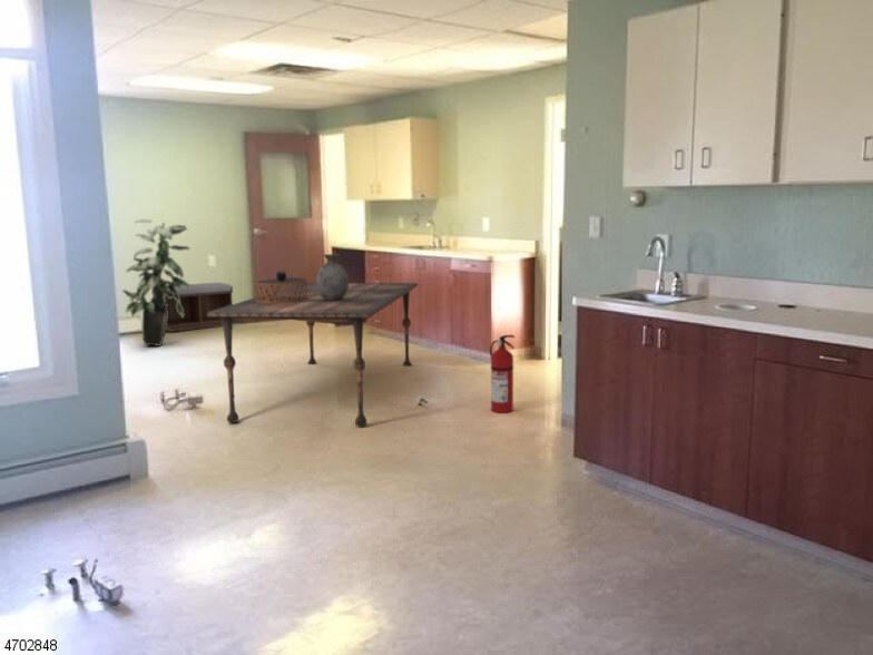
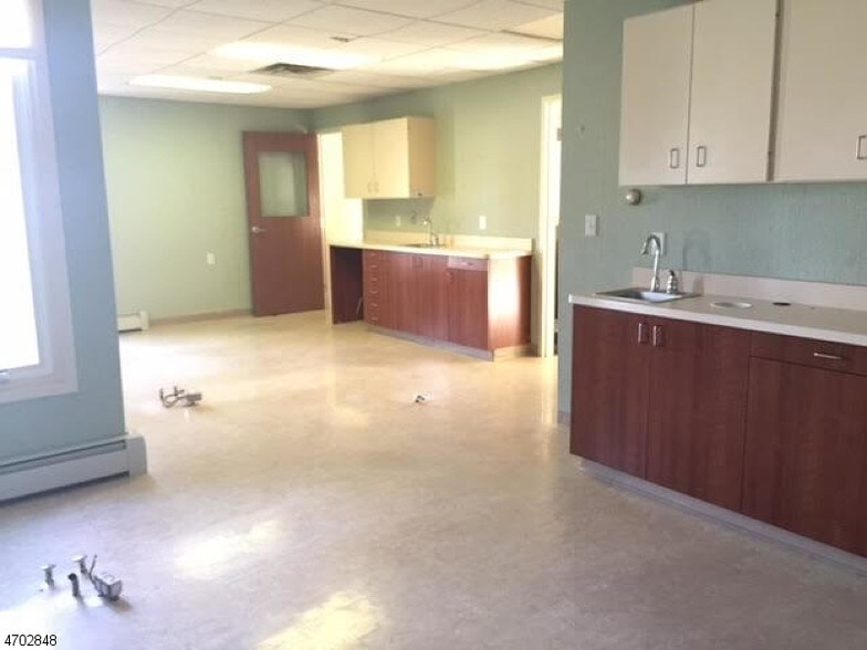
- dining table [207,282,419,427]
- bench [165,282,234,333]
- fire extinguisher [489,334,516,414]
- vase [315,253,350,300]
- indoor plant [121,218,192,348]
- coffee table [254,268,307,303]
